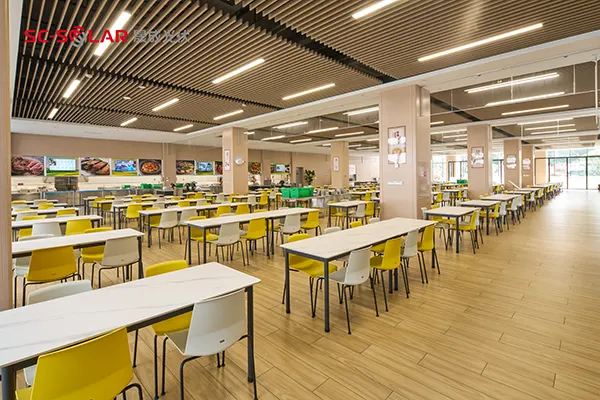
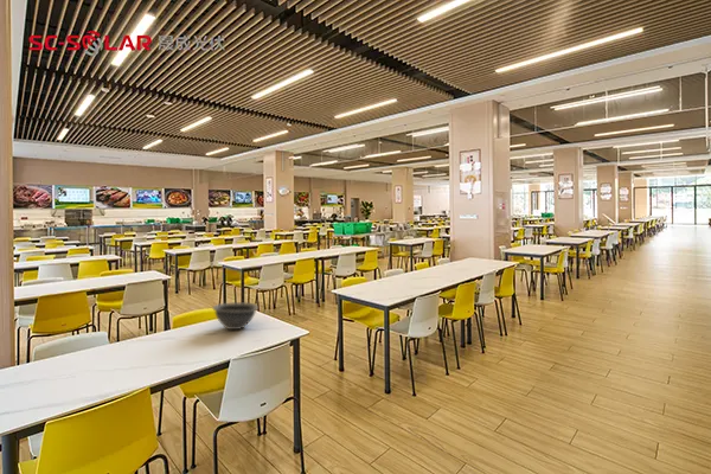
+ bowl [211,301,260,331]
